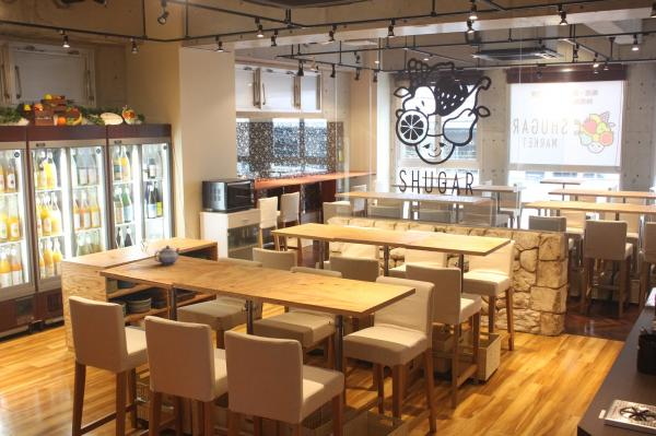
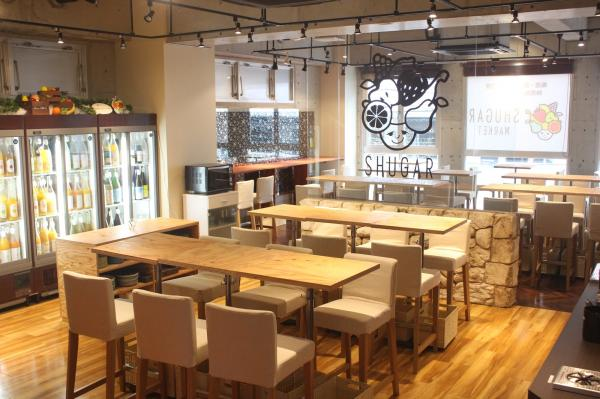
- teapot [153,245,180,266]
